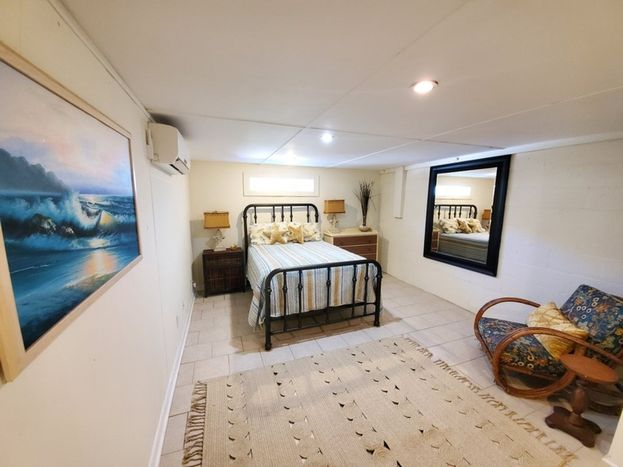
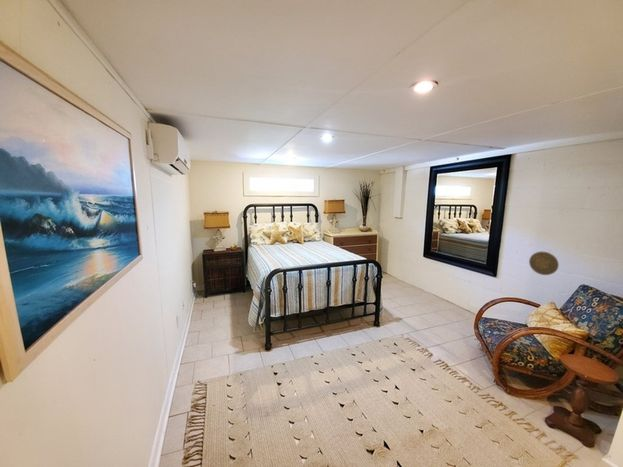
+ decorative plate [528,251,560,276]
